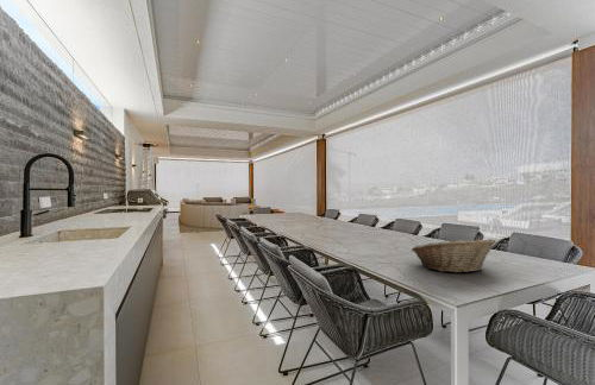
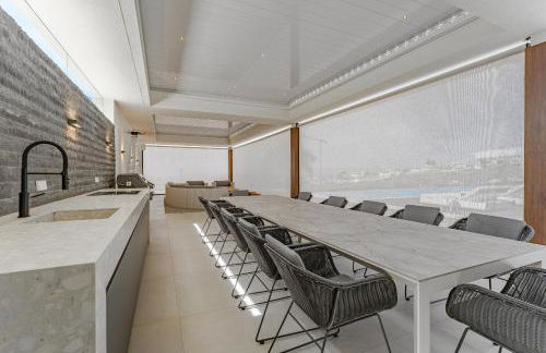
- fruit basket [411,236,497,273]
